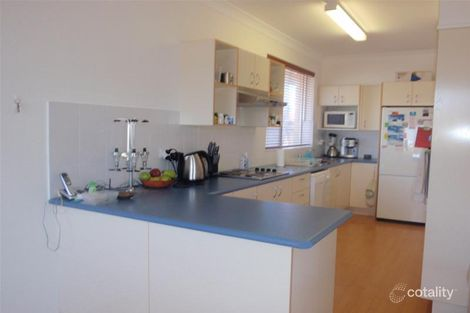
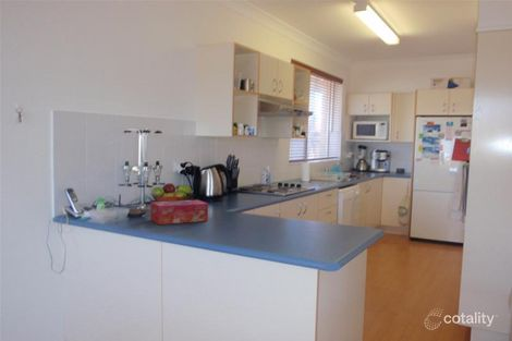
+ tissue box [149,199,209,226]
